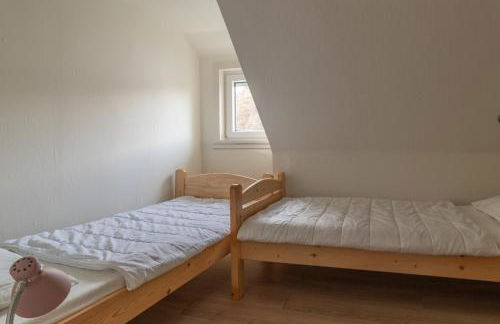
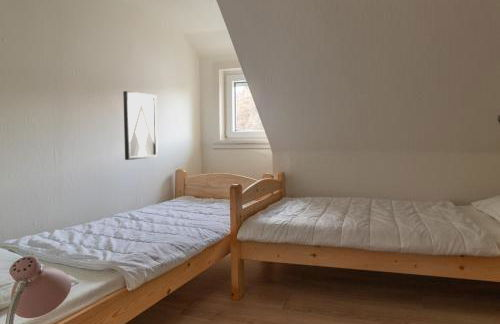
+ wall art [122,90,159,161]
